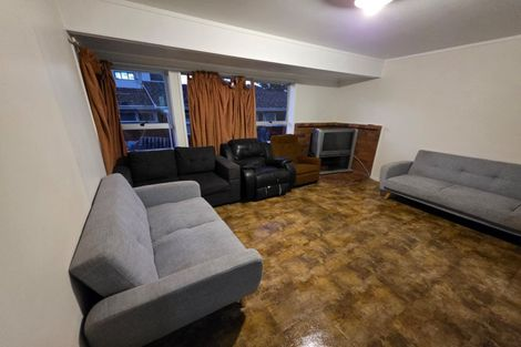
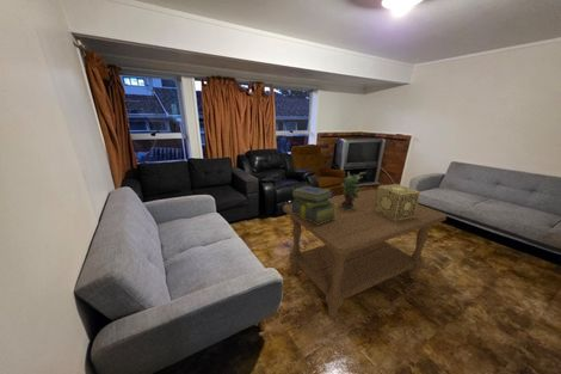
+ stack of books [290,185,338,225]
+ coffee table [282,189,448,320]
+ potted plant [340,171,368,210]
+ decorative box [374,183,421,221]
